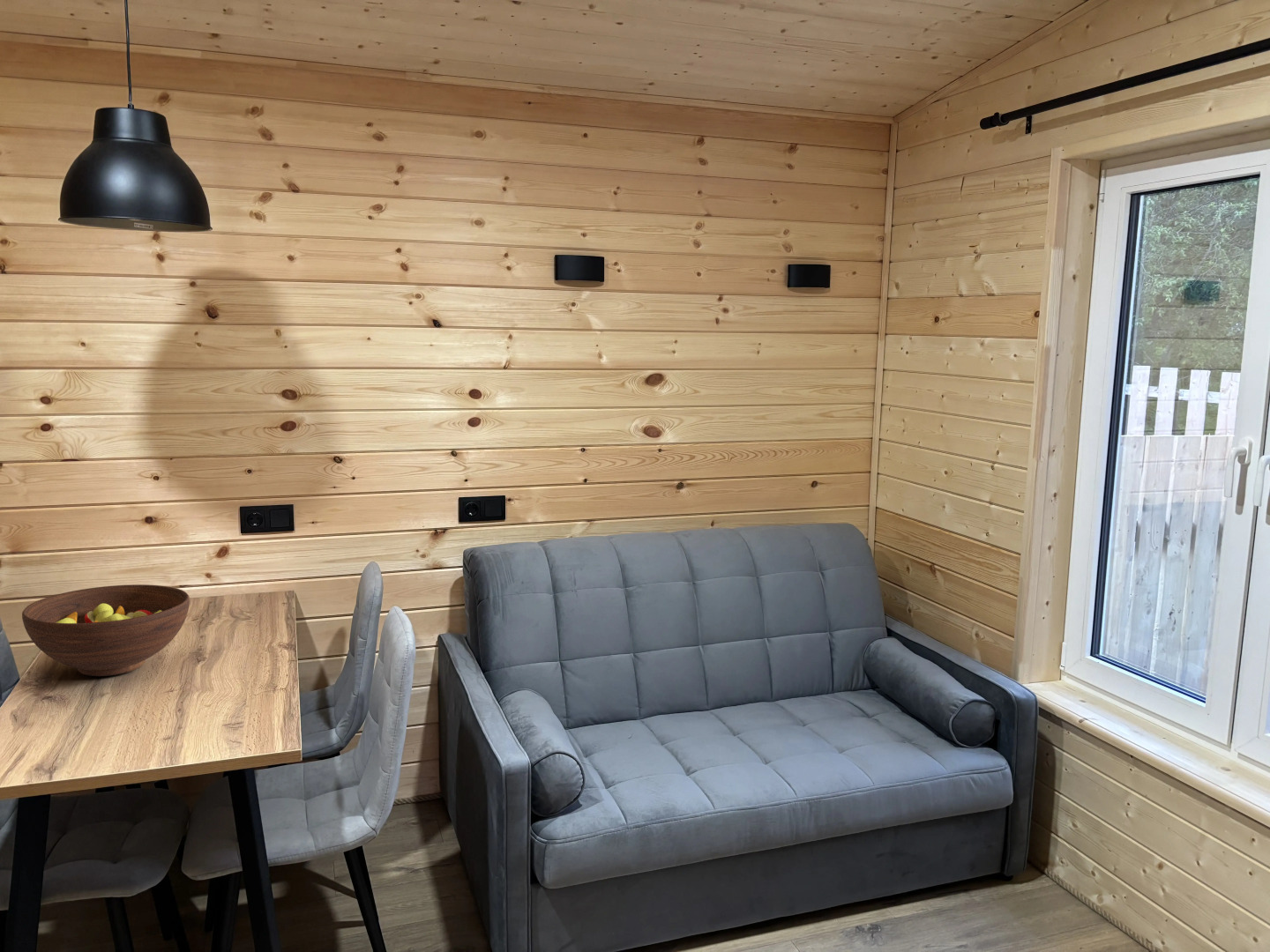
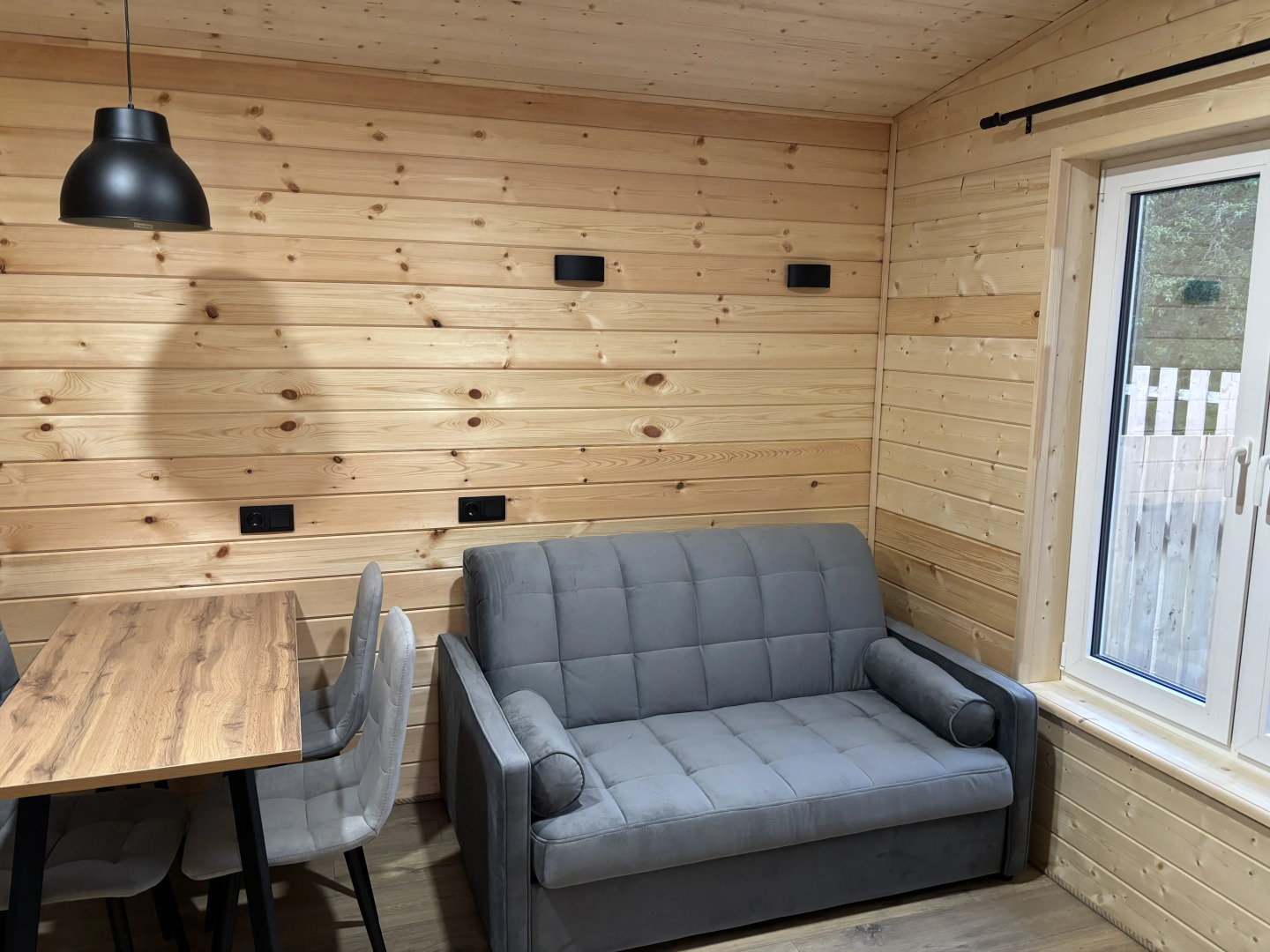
- fruit bowl [21,584,191,677]
